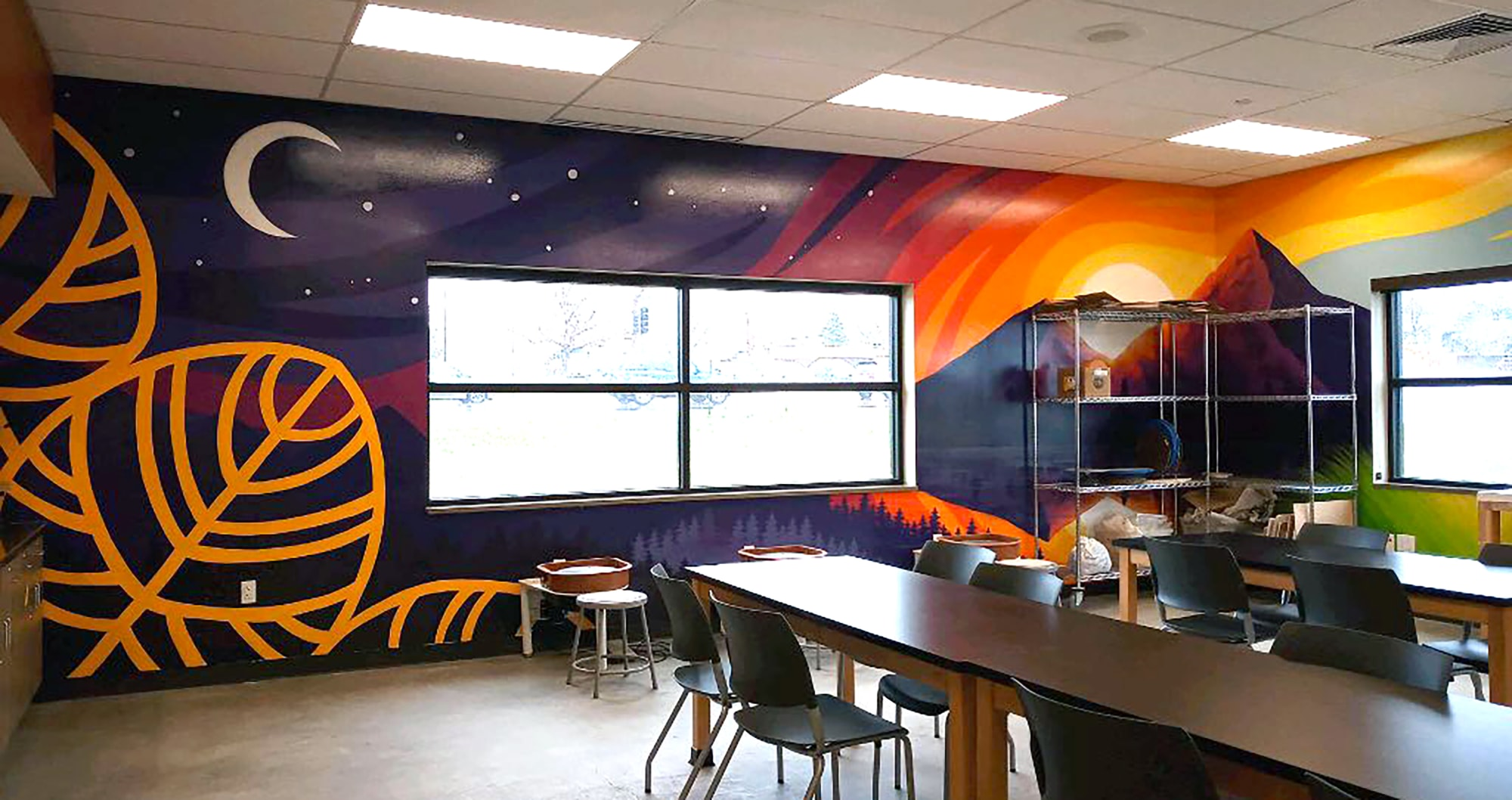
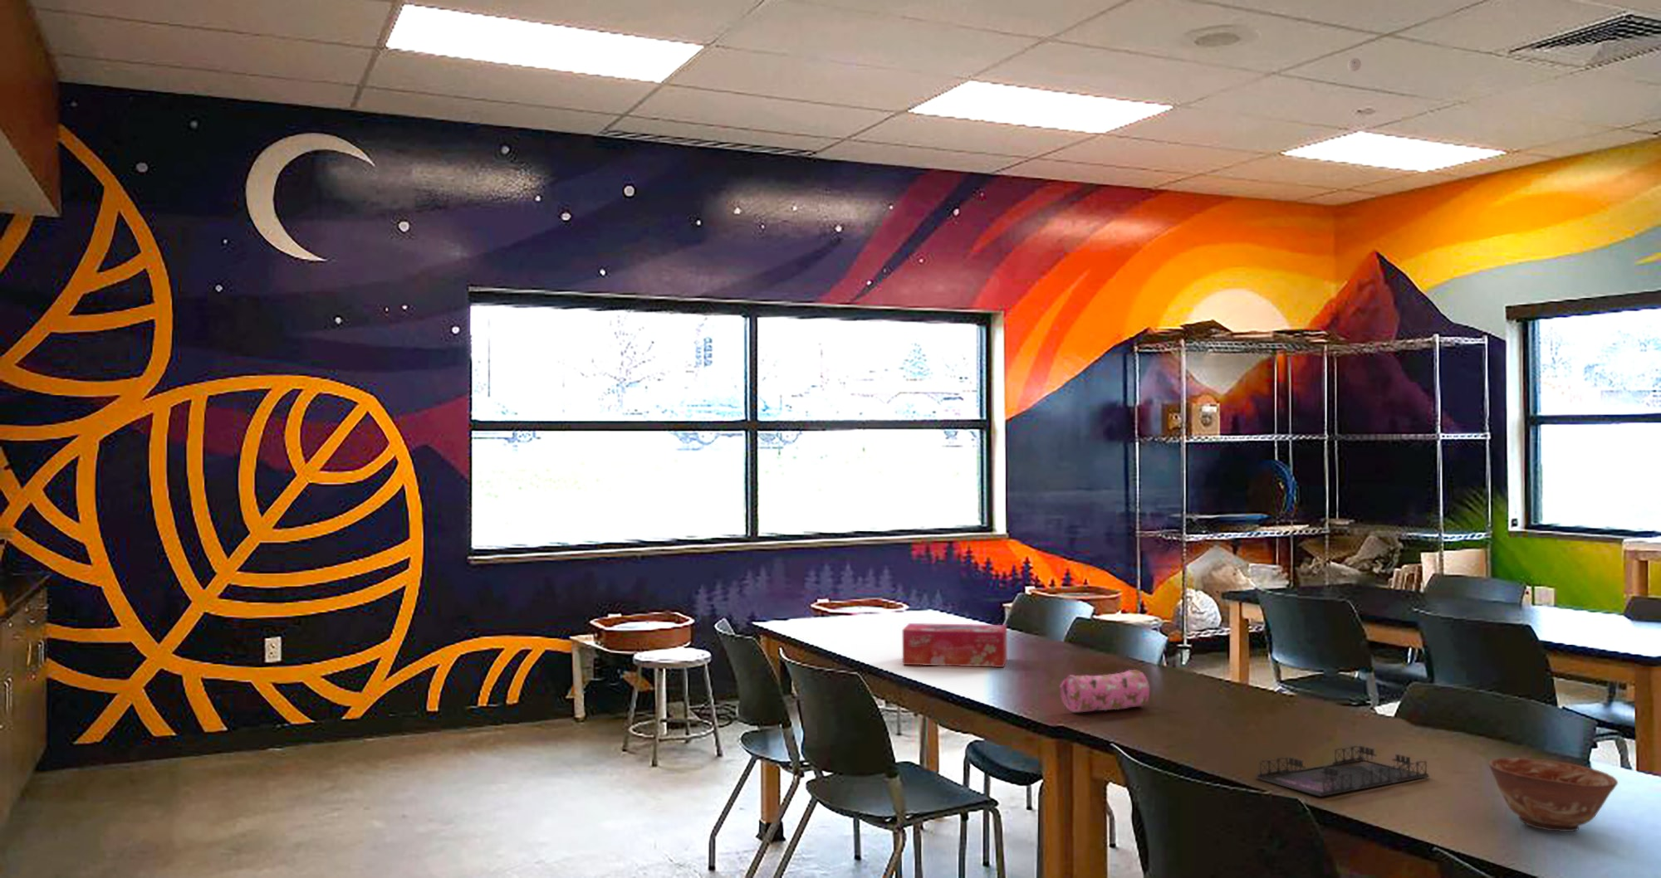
+ eyeball [1346,57,1362,74]
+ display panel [1255,745,1430,798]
+ ceramic bowl [1489,757,1618,832]
+ pencil case [1059,668,1150,713]
+ tissue box [902,622,1007,668]
